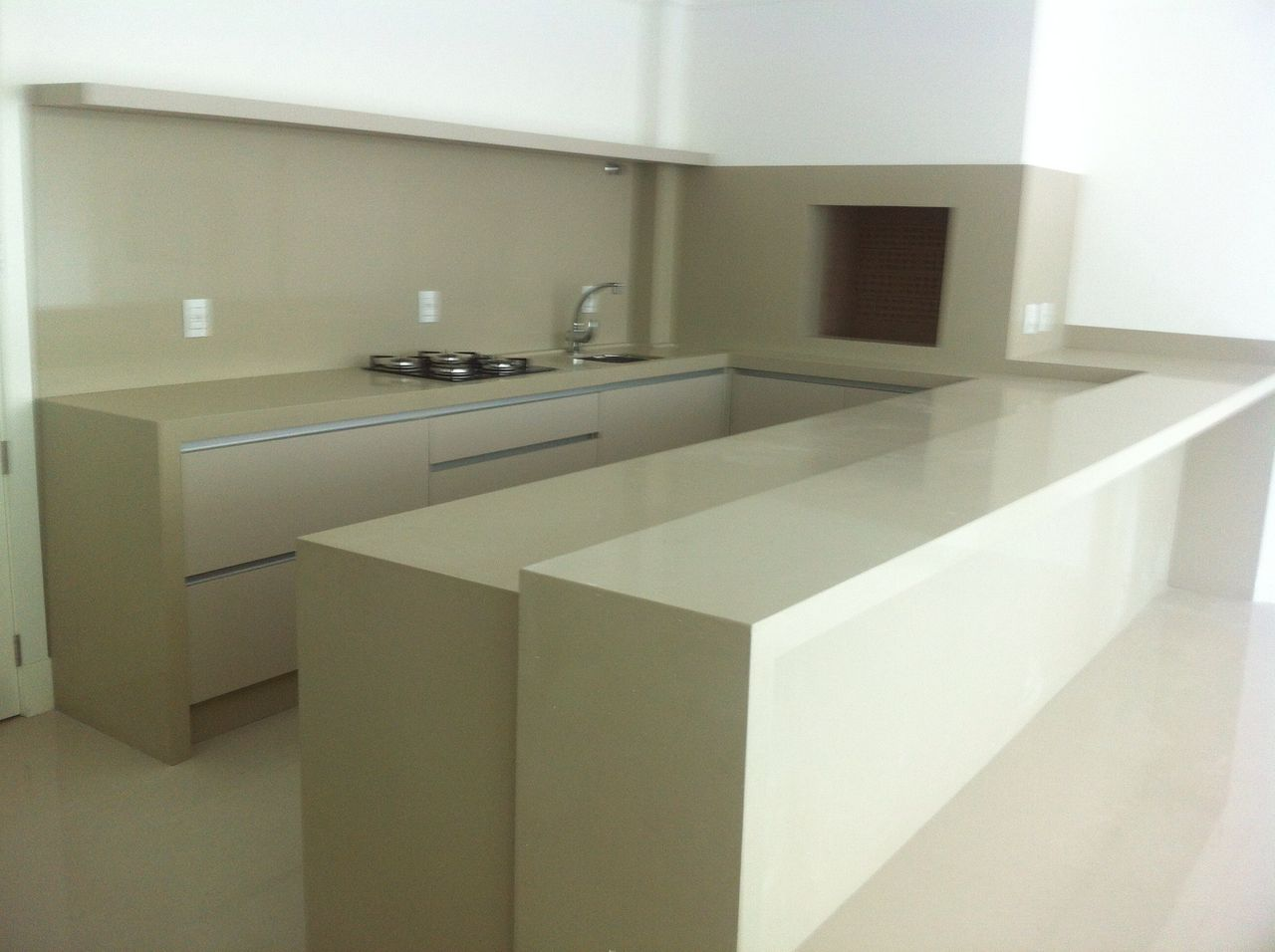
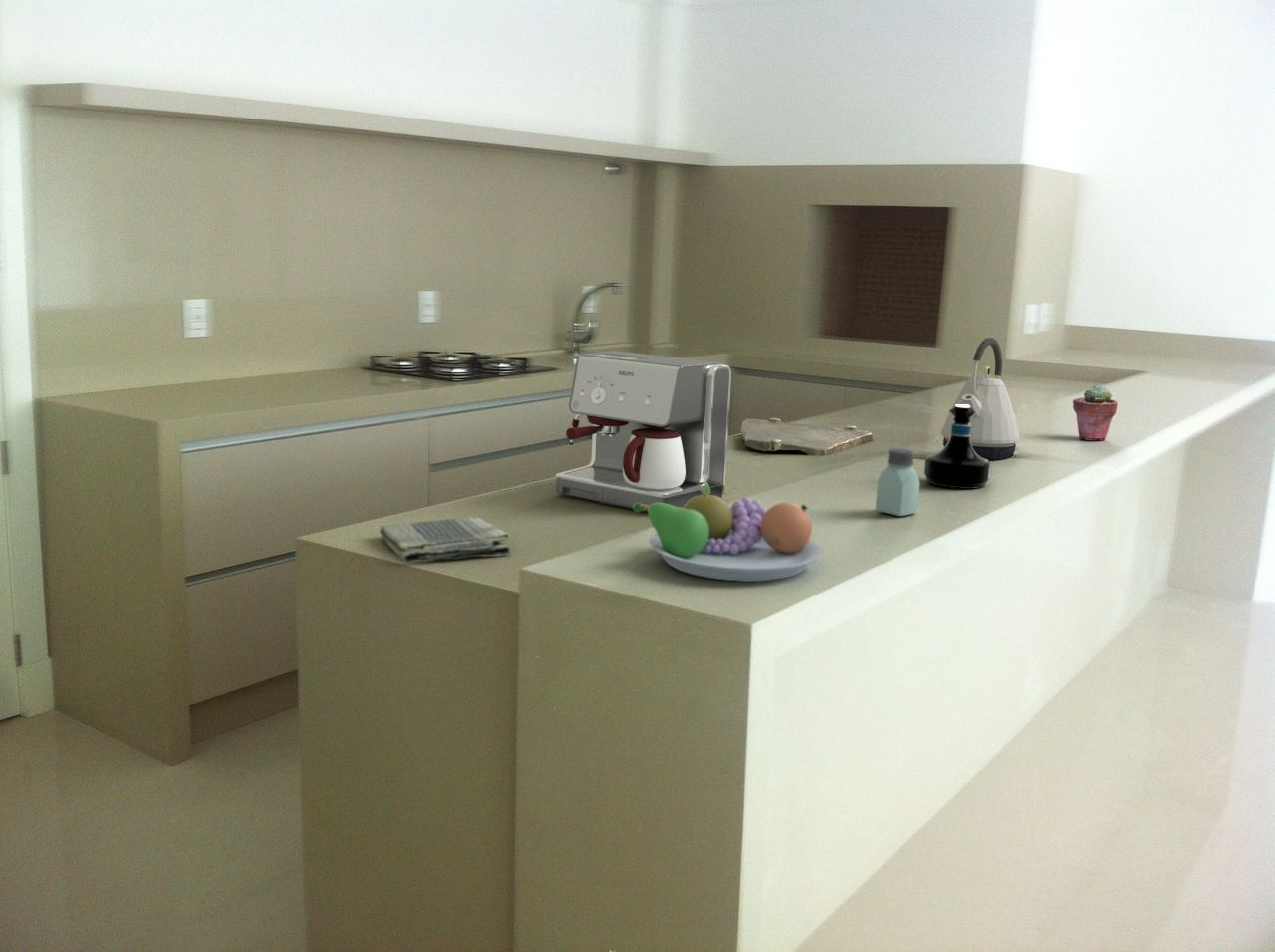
+ cutting board [739,417,874,456]
+ fruit bowl [632,483,824,583]
+ coffee maker [555,350,732,513]
+ kettle [940,337,1020,461]
+ dish towel [379,517,512,564]
+ saltshaker [875,447,921,518]
+ tequila bottle [923,405,991,490]
+ potted succulent [1072,383,1119,441]
